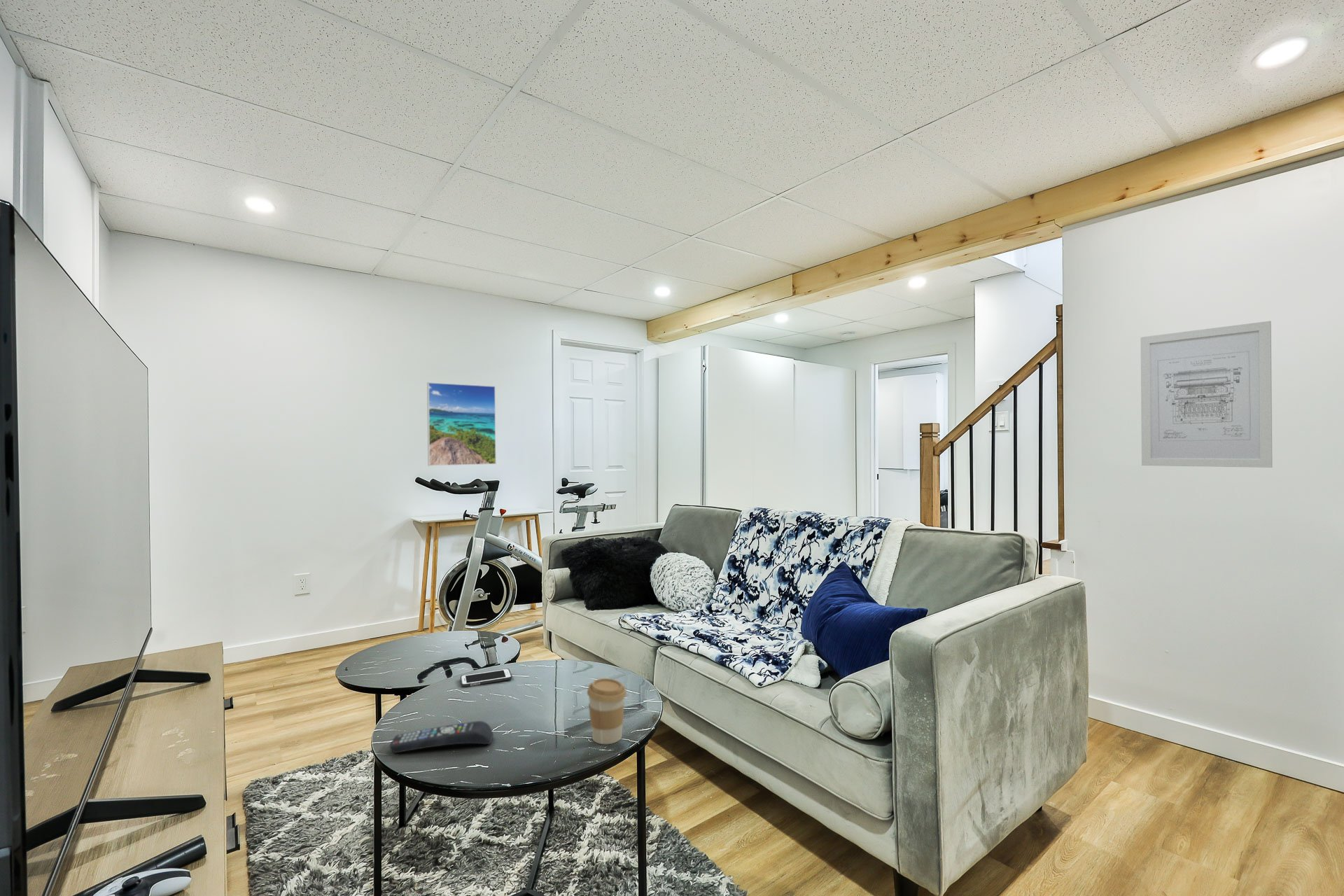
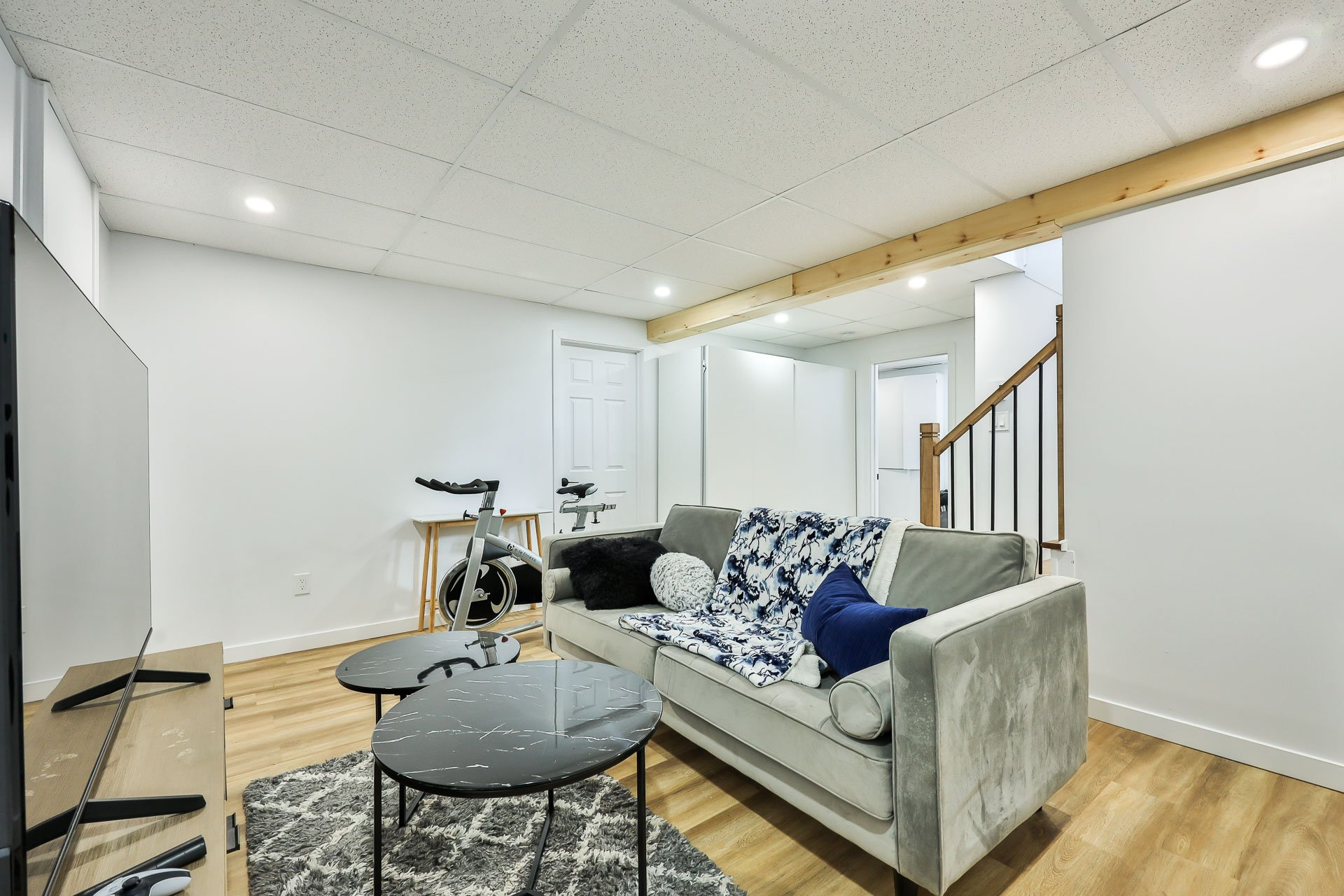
- coffee cup [587,678,627,745]
- cell phone [460,668,512,687]
- wall art [1140,321,1273,468]
- remote control [388,720,493,753]
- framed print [426,381,497,467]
